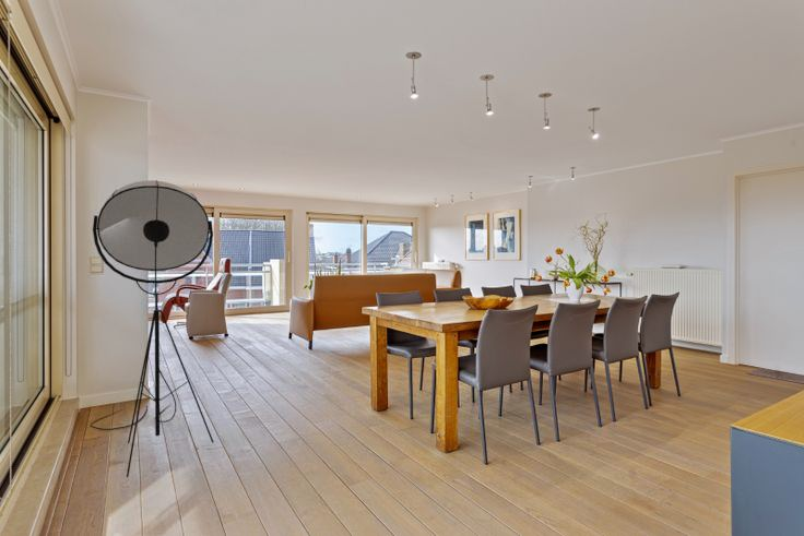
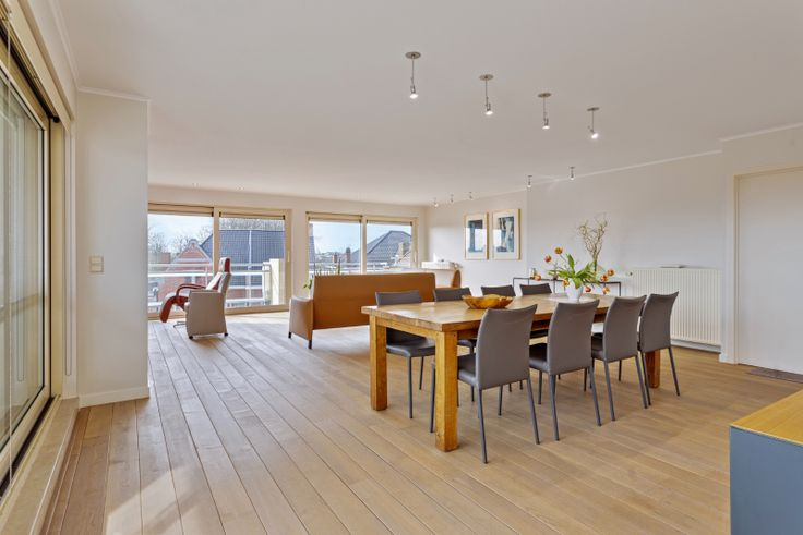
- floor lamp [90,179,214,478]
